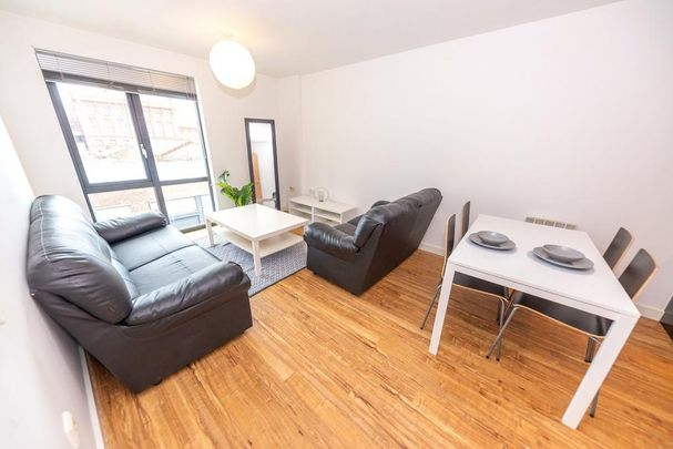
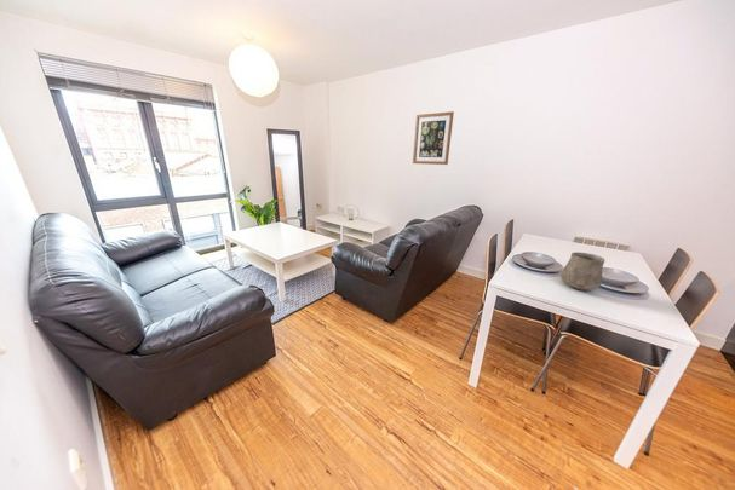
+ ceramic cup [559,252,607,292]
+ wall art [412,110,455,166]
